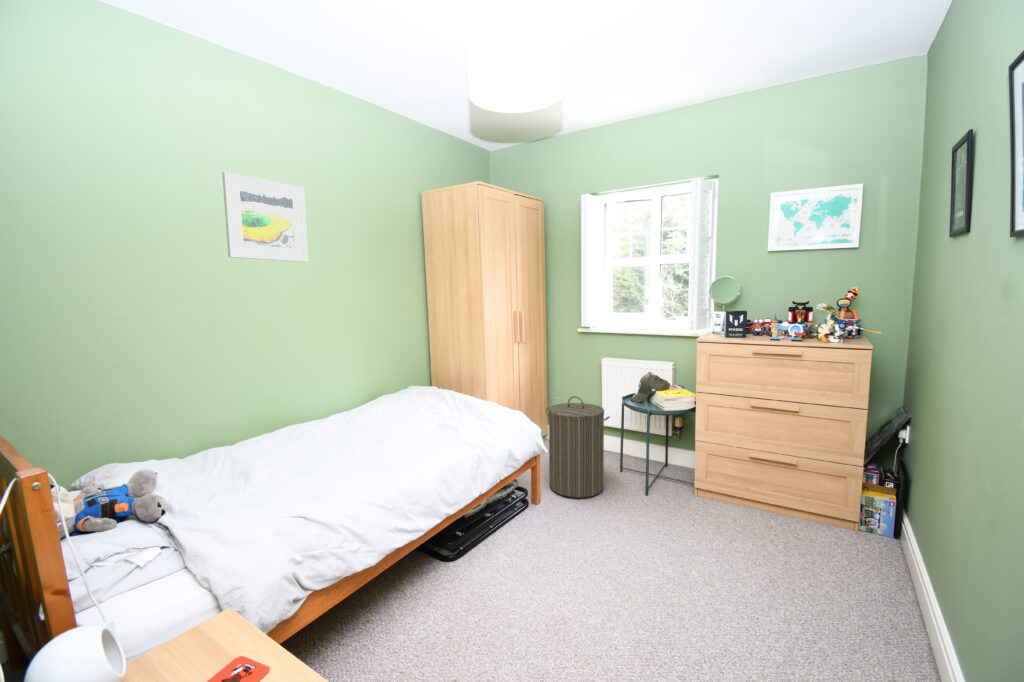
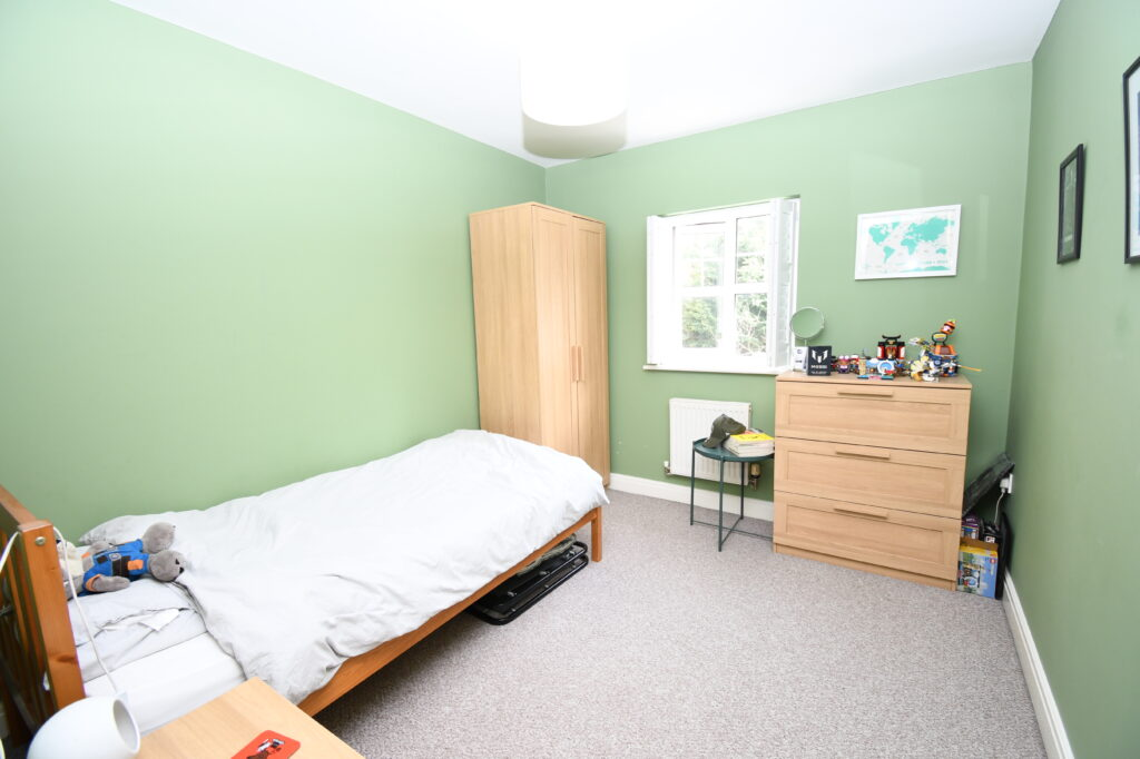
- laundry hamper [545,395,611,499]
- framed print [221,171,309,263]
